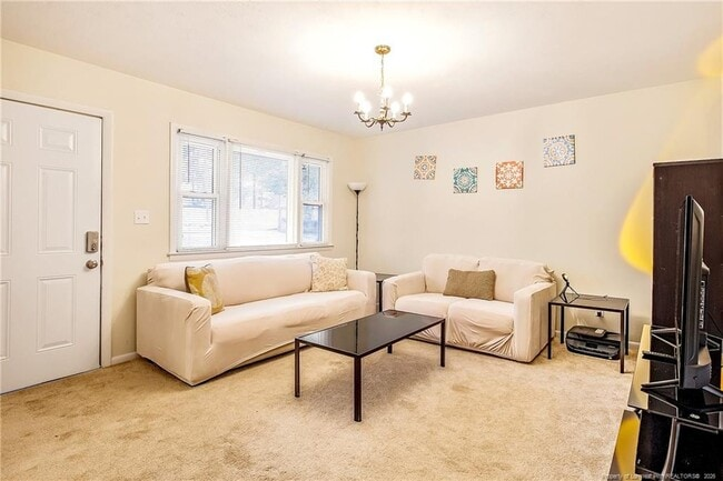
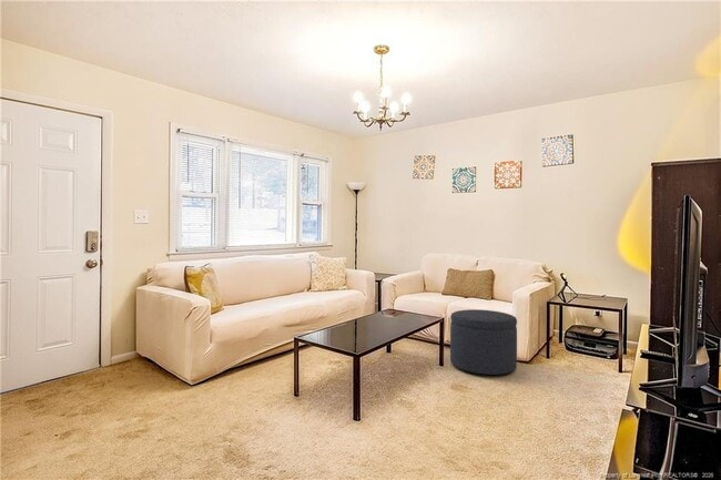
+ ottoman [449,308,518,376]
